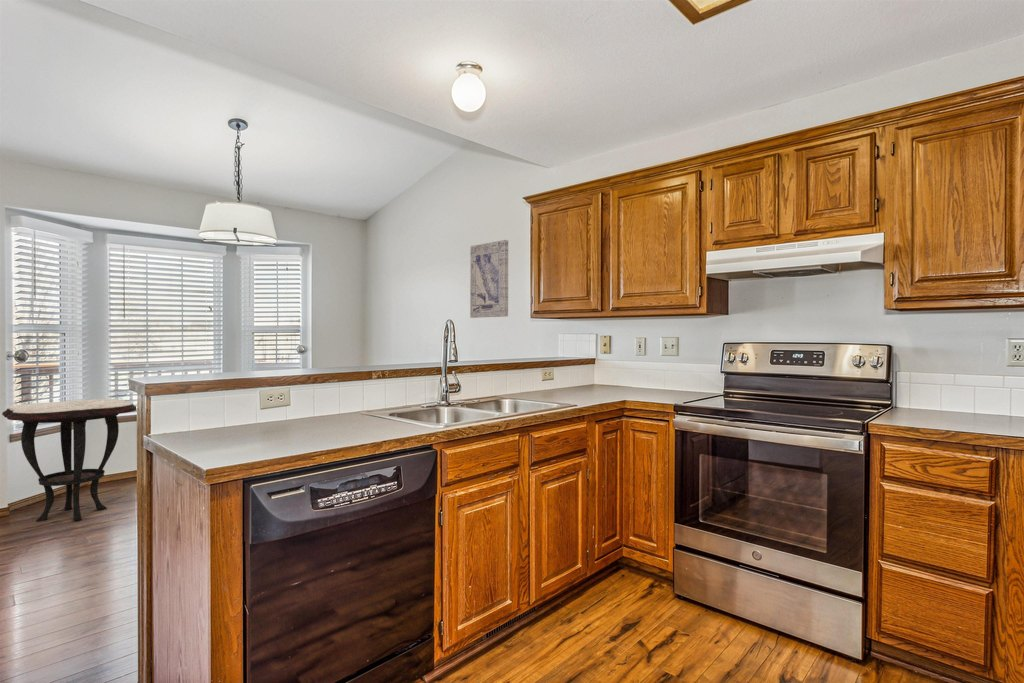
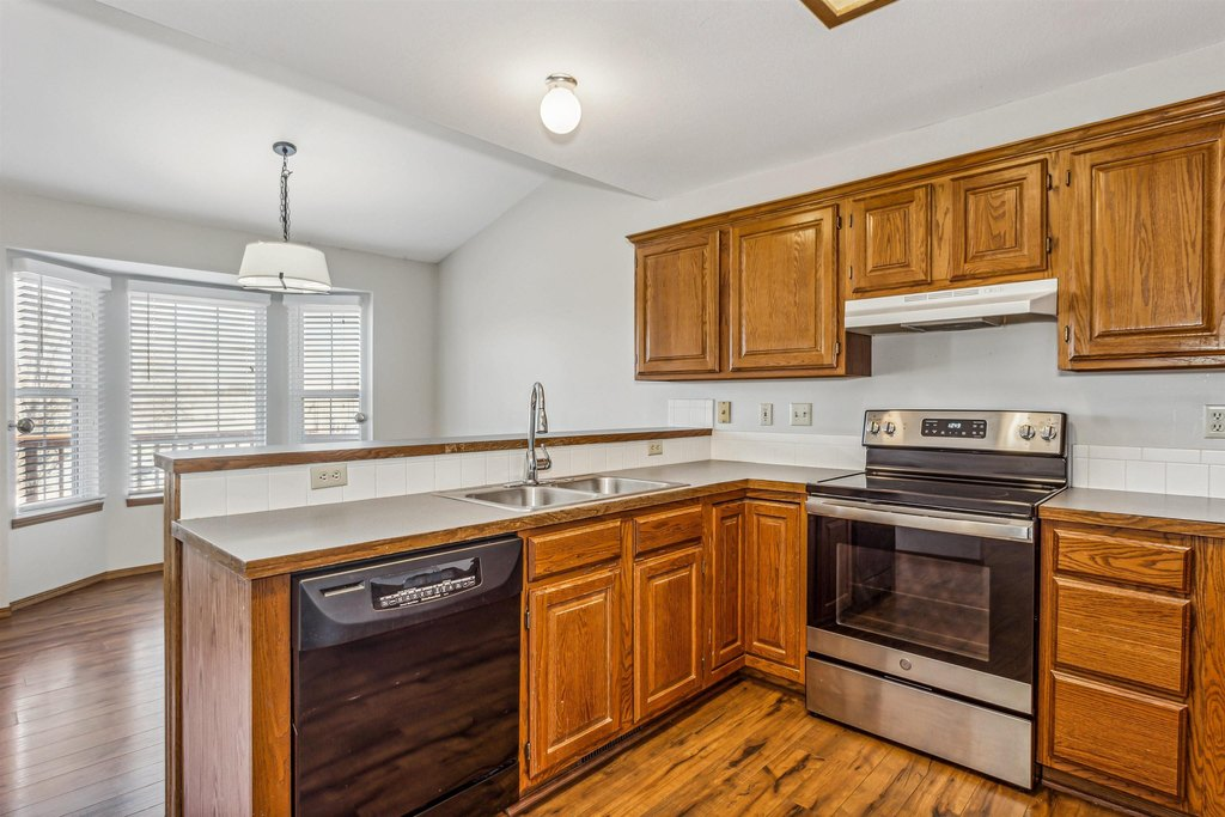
- wall art [469,239,509,319]
- side table [1,398,137,523]
